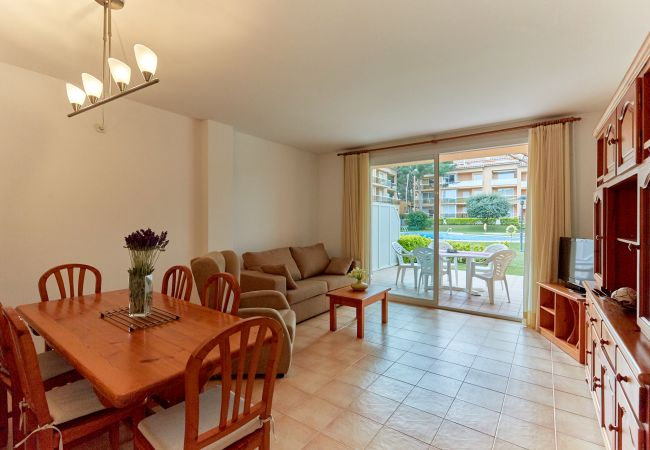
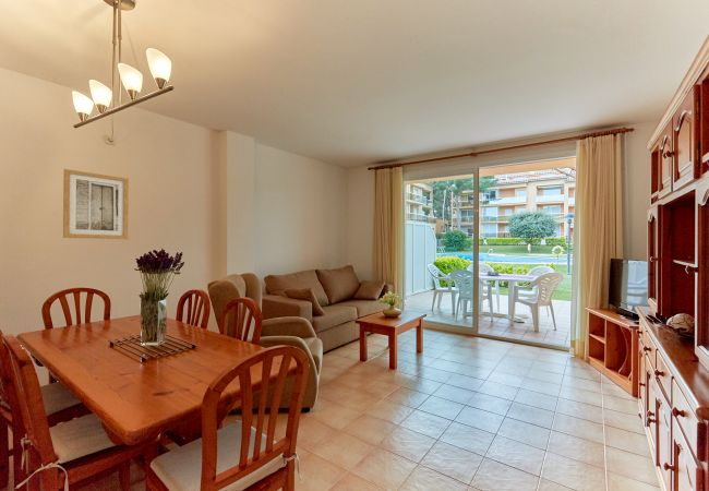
+ wall art [62,168,130,240]
